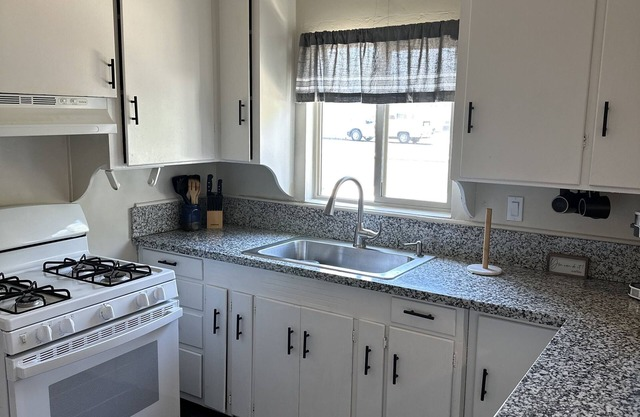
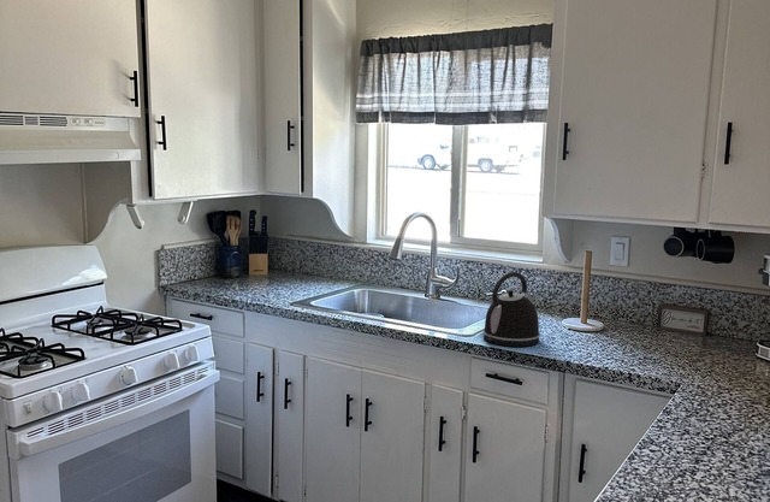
+ kettle [481,271,541,348]
